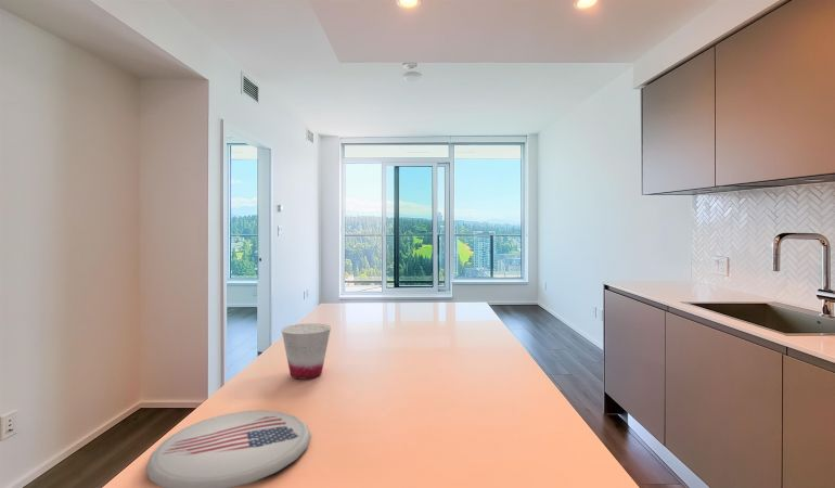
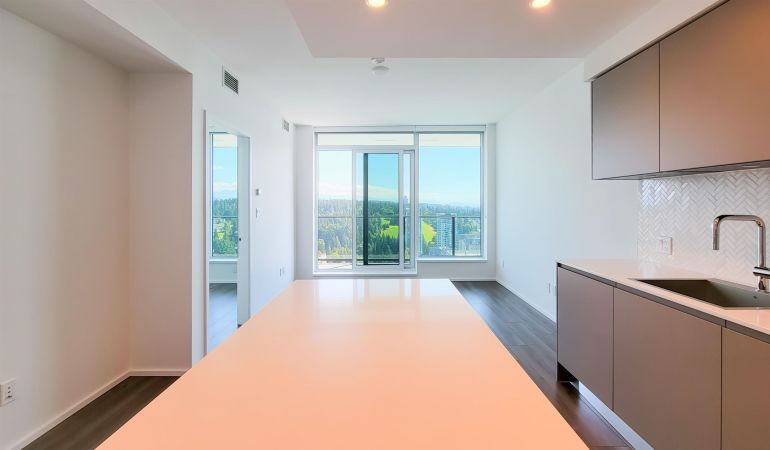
- cup [281,323,332,380]
- plate [144,409,312,488]
